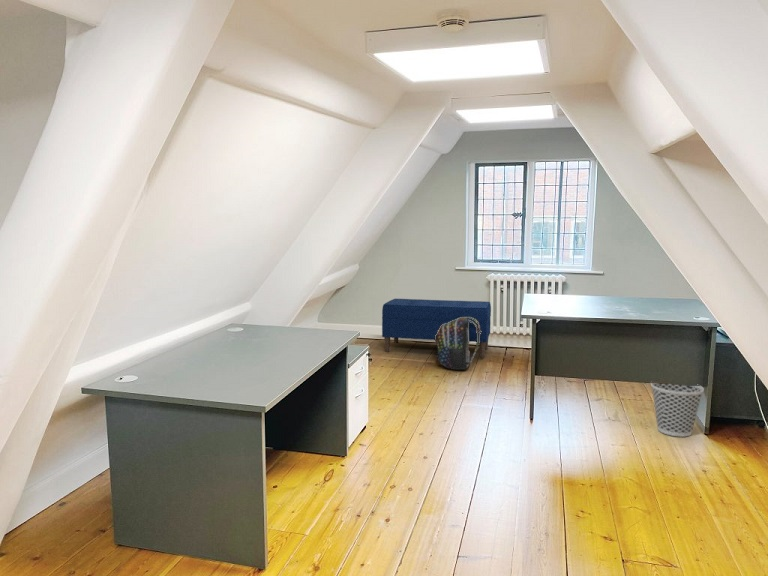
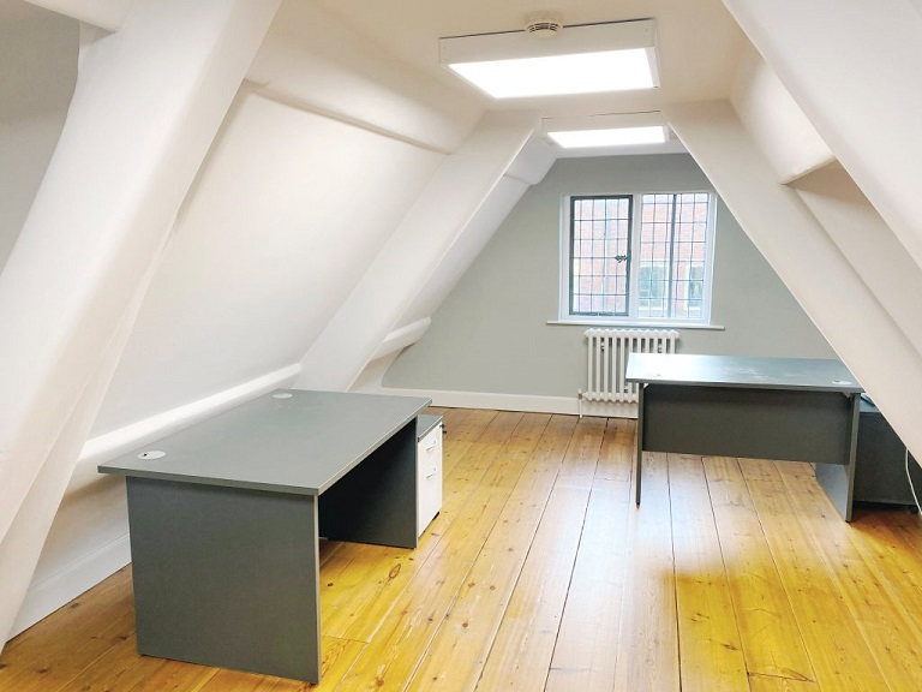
- wastebasket [650,382,705,438]
- bench [381,298,492,358]
- backpack [434,317,482,371]
